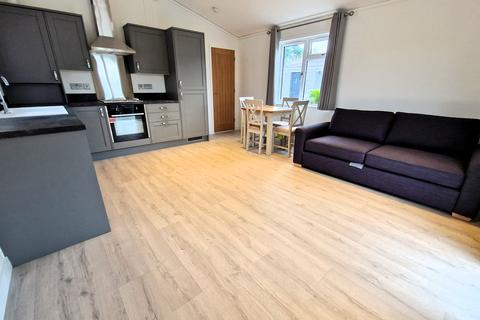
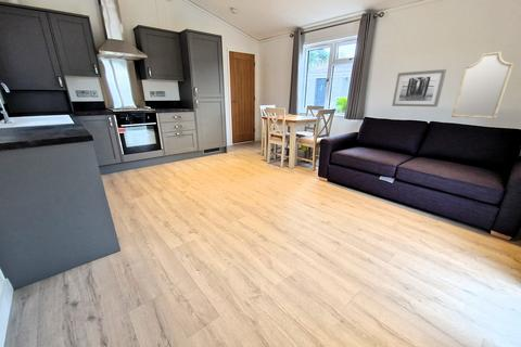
+ wall art [391,68,447,108]
+ home mirror [450,51,514,119]
